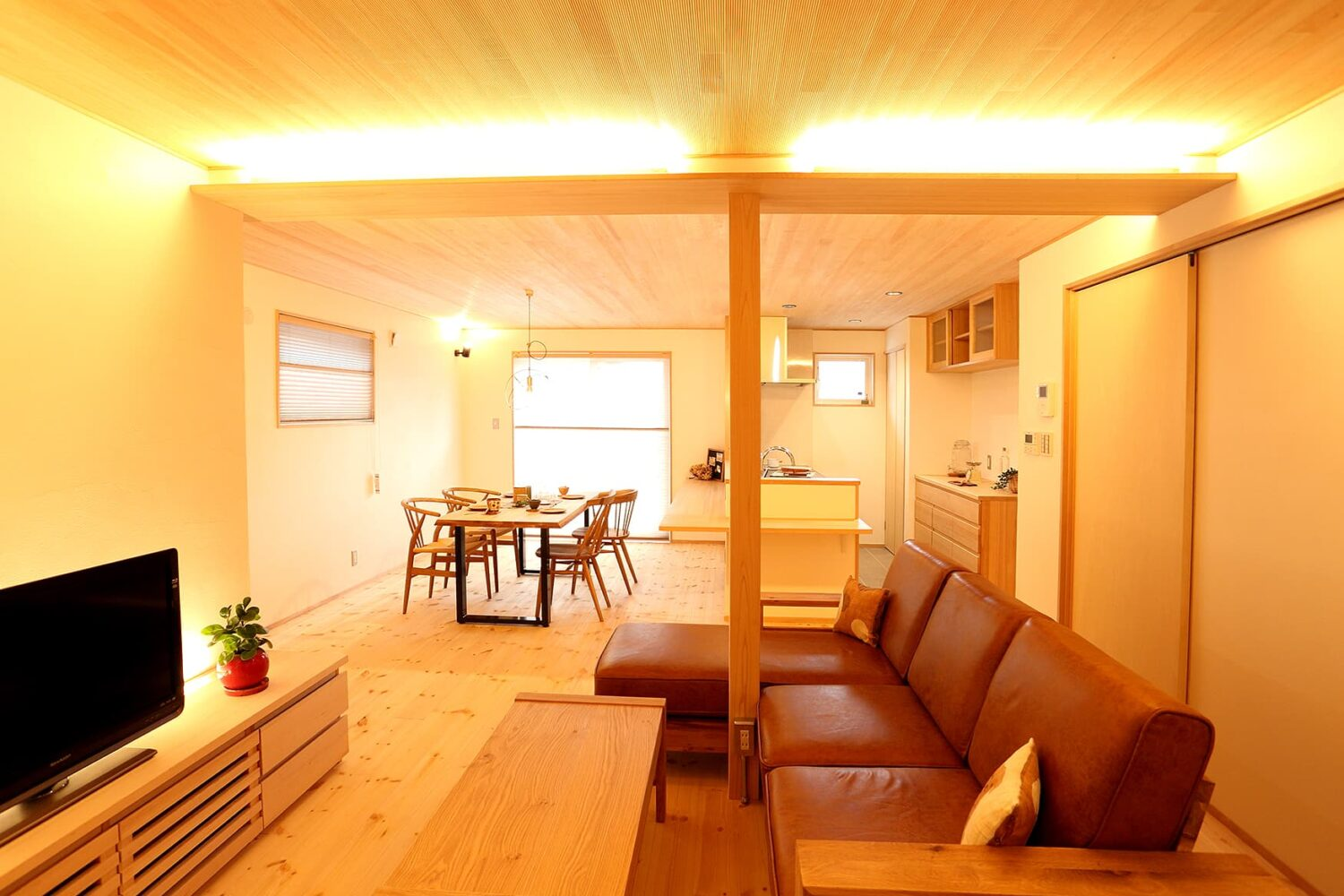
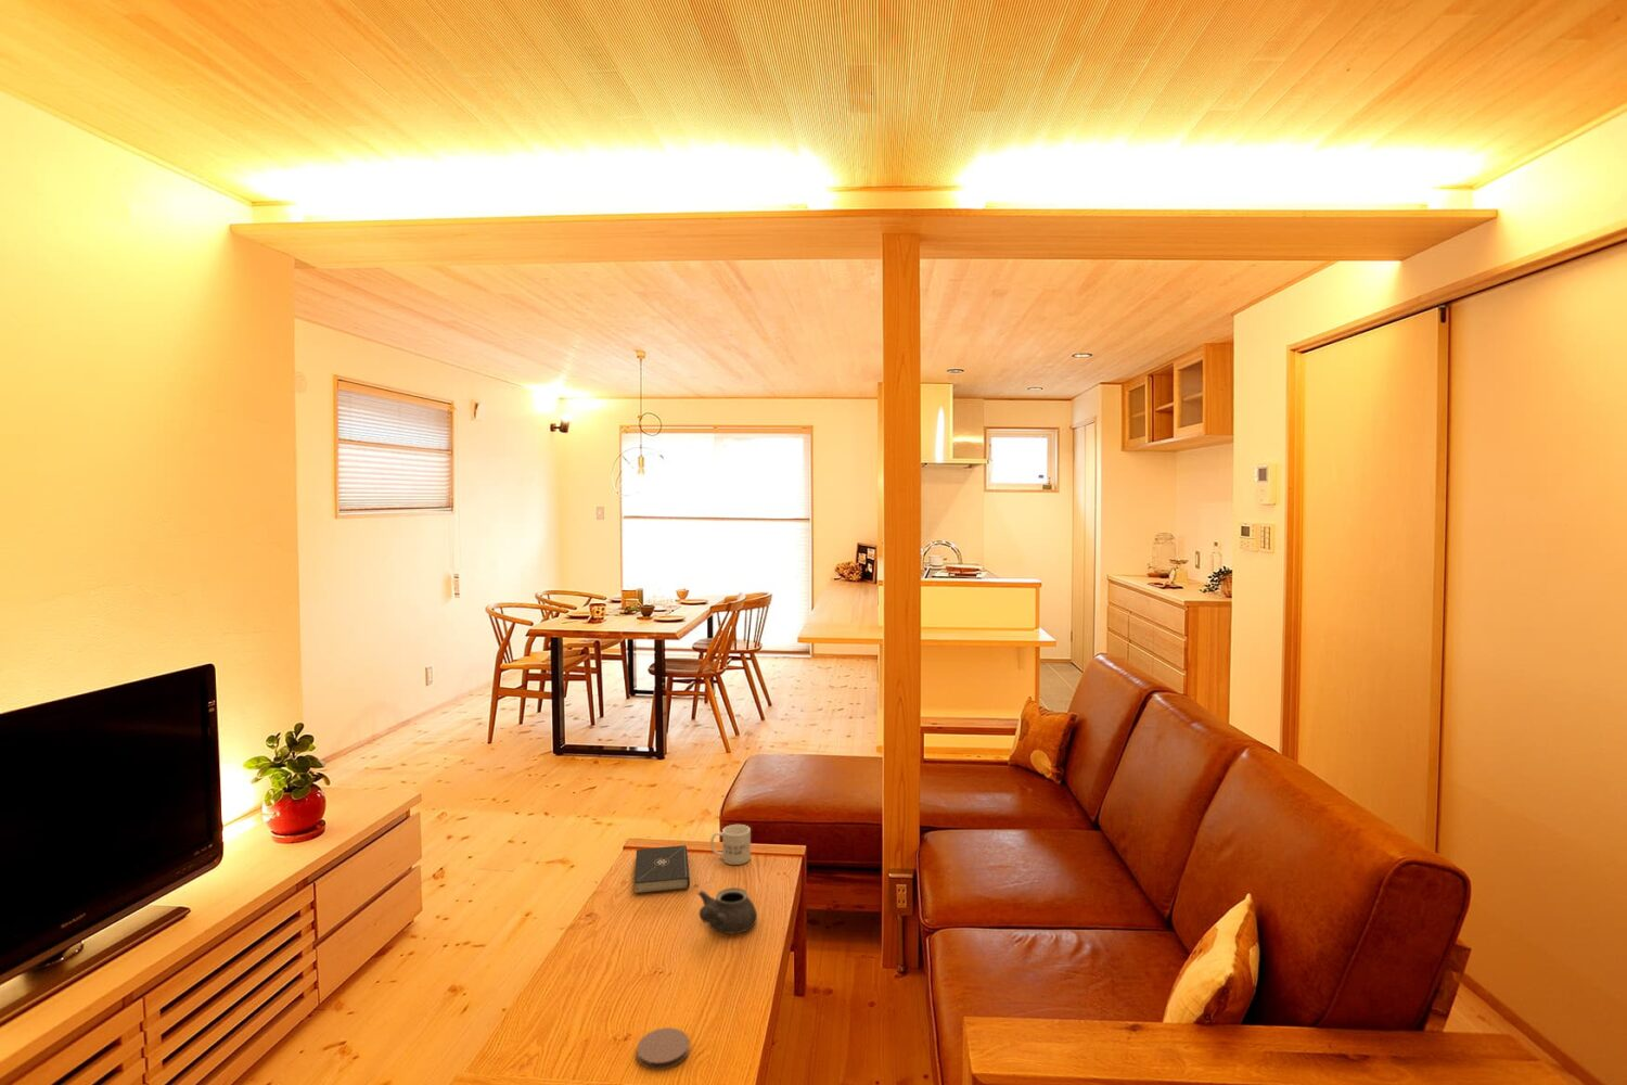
+ coaster [636,1027,690,1070]
+ book [633,844,691,894]
+ mug [709,823,752,866]
+ teapot [697,886,758,935]
